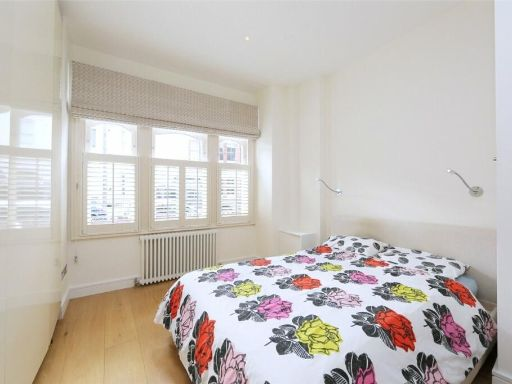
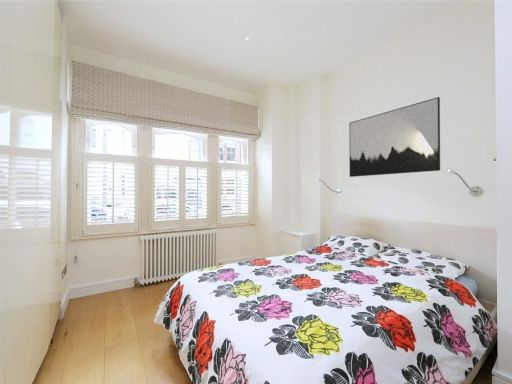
+ wall art [348,96,441,178]
